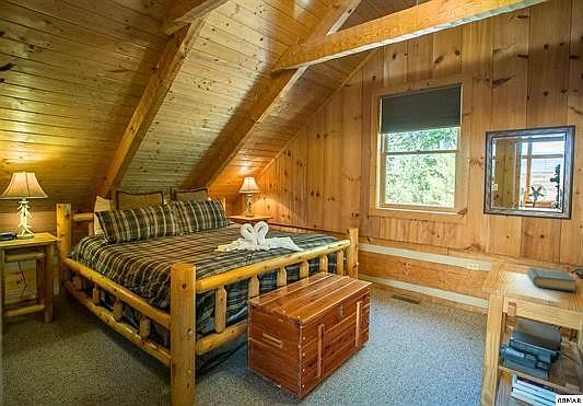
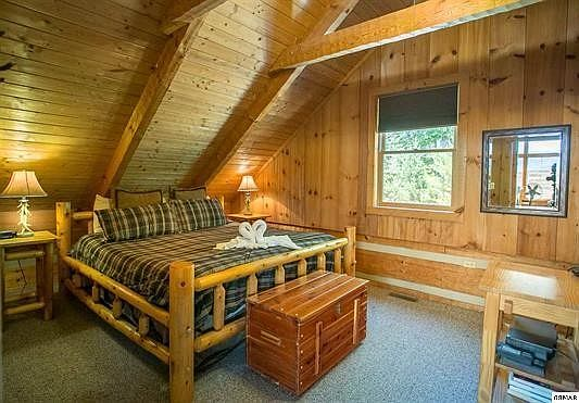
- hardback book [526,266,578,292]
